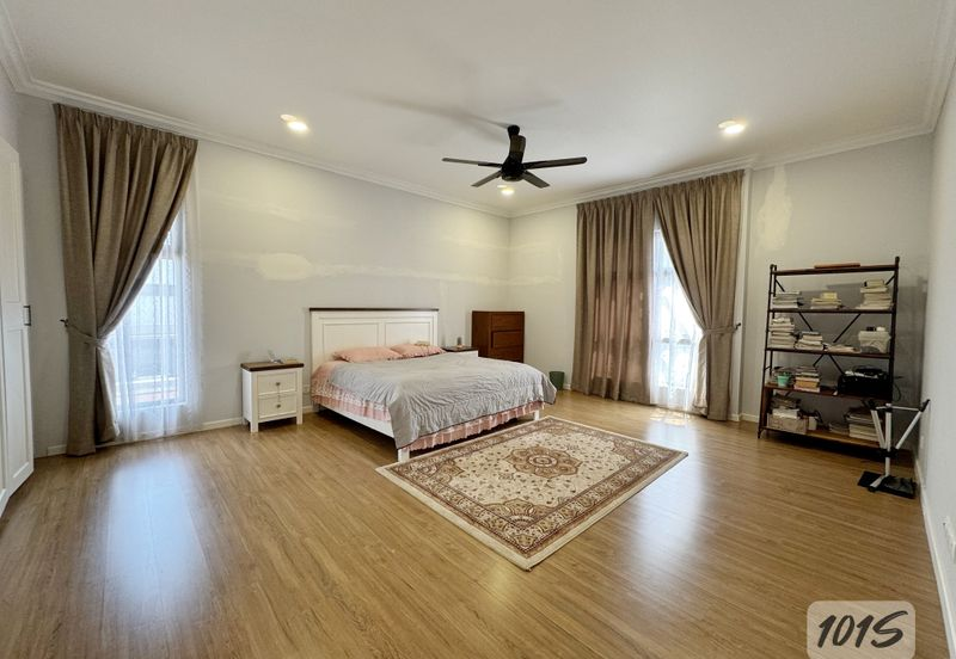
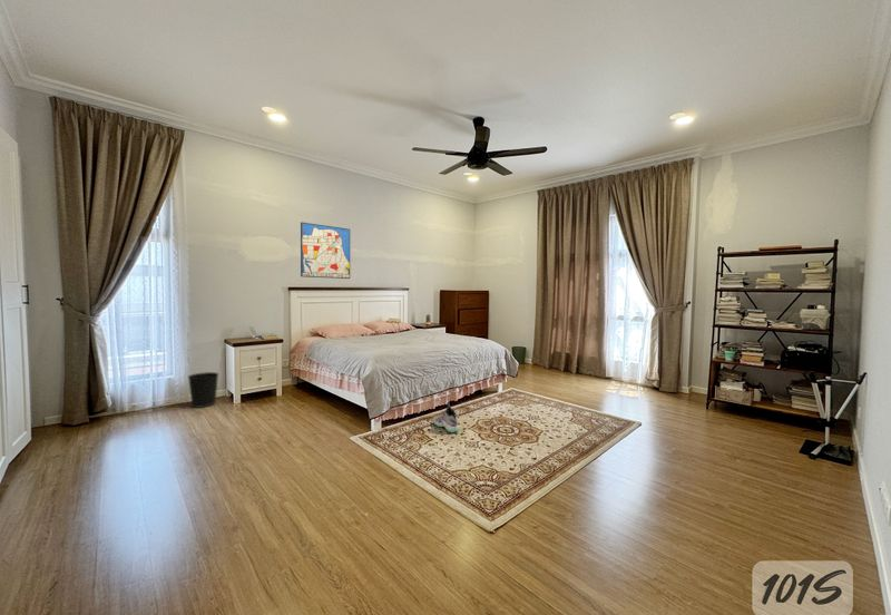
+ wastebasket [187,371,219,409]
+ sneaker [432,402,459,433]
+ wall art [300,221,351,280]
